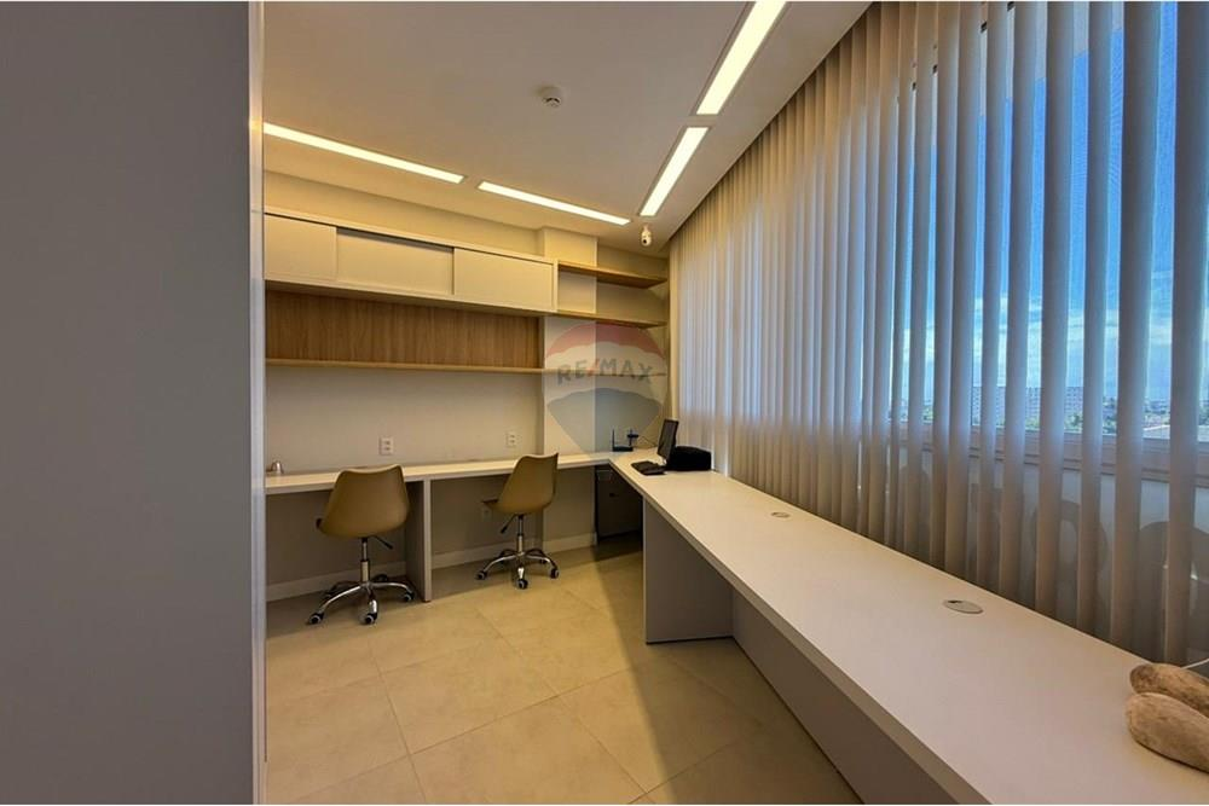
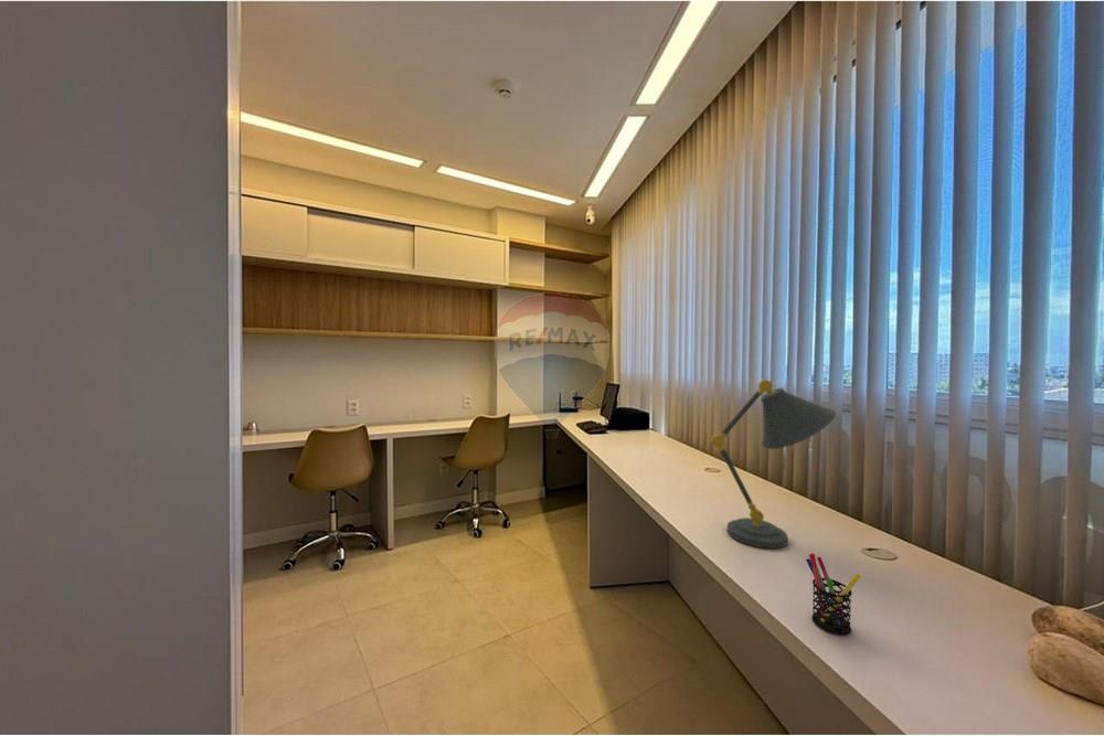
+ desk lamp [710,378,837,550]
+ pen holder [805,553,862,636]
